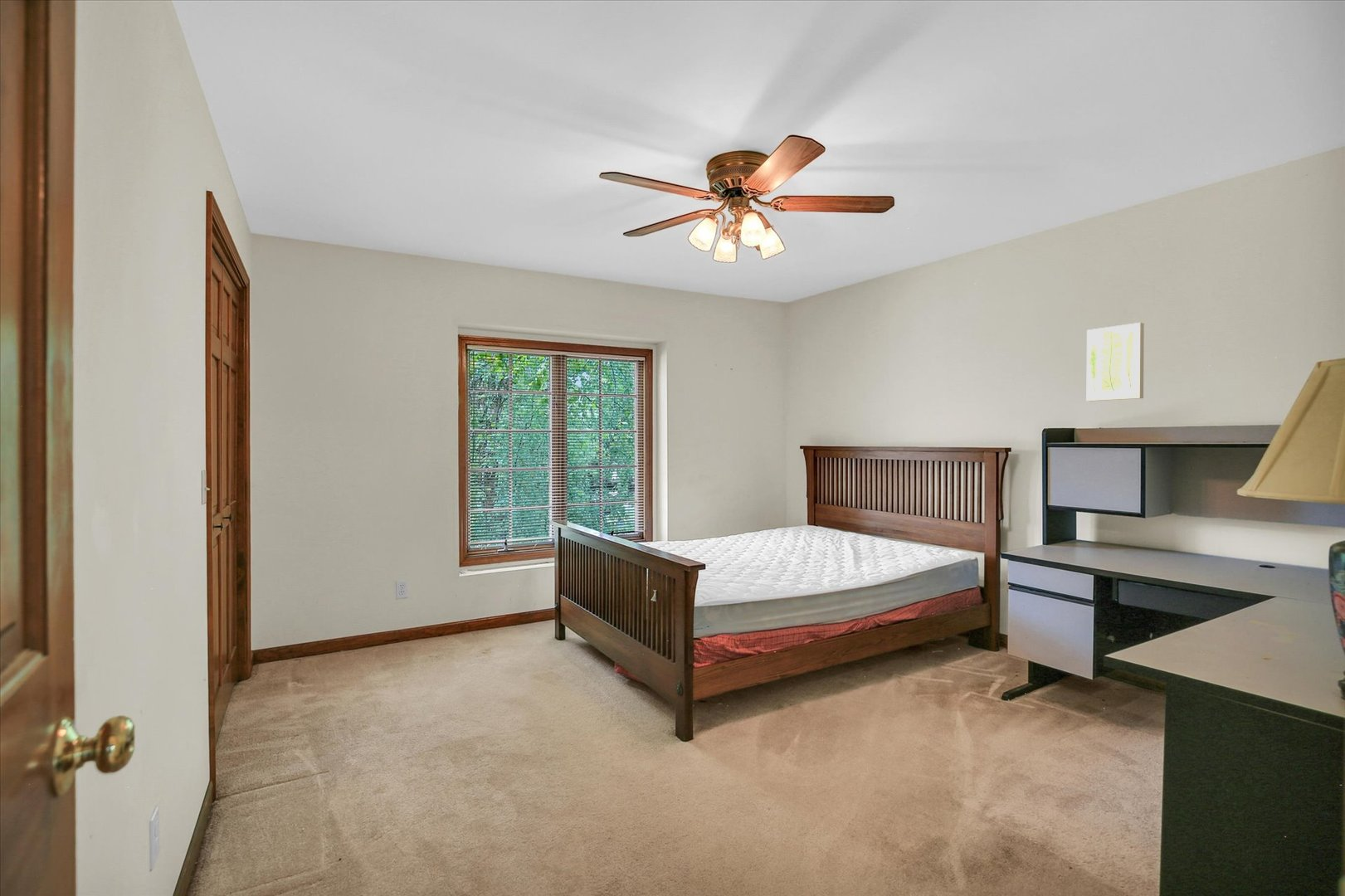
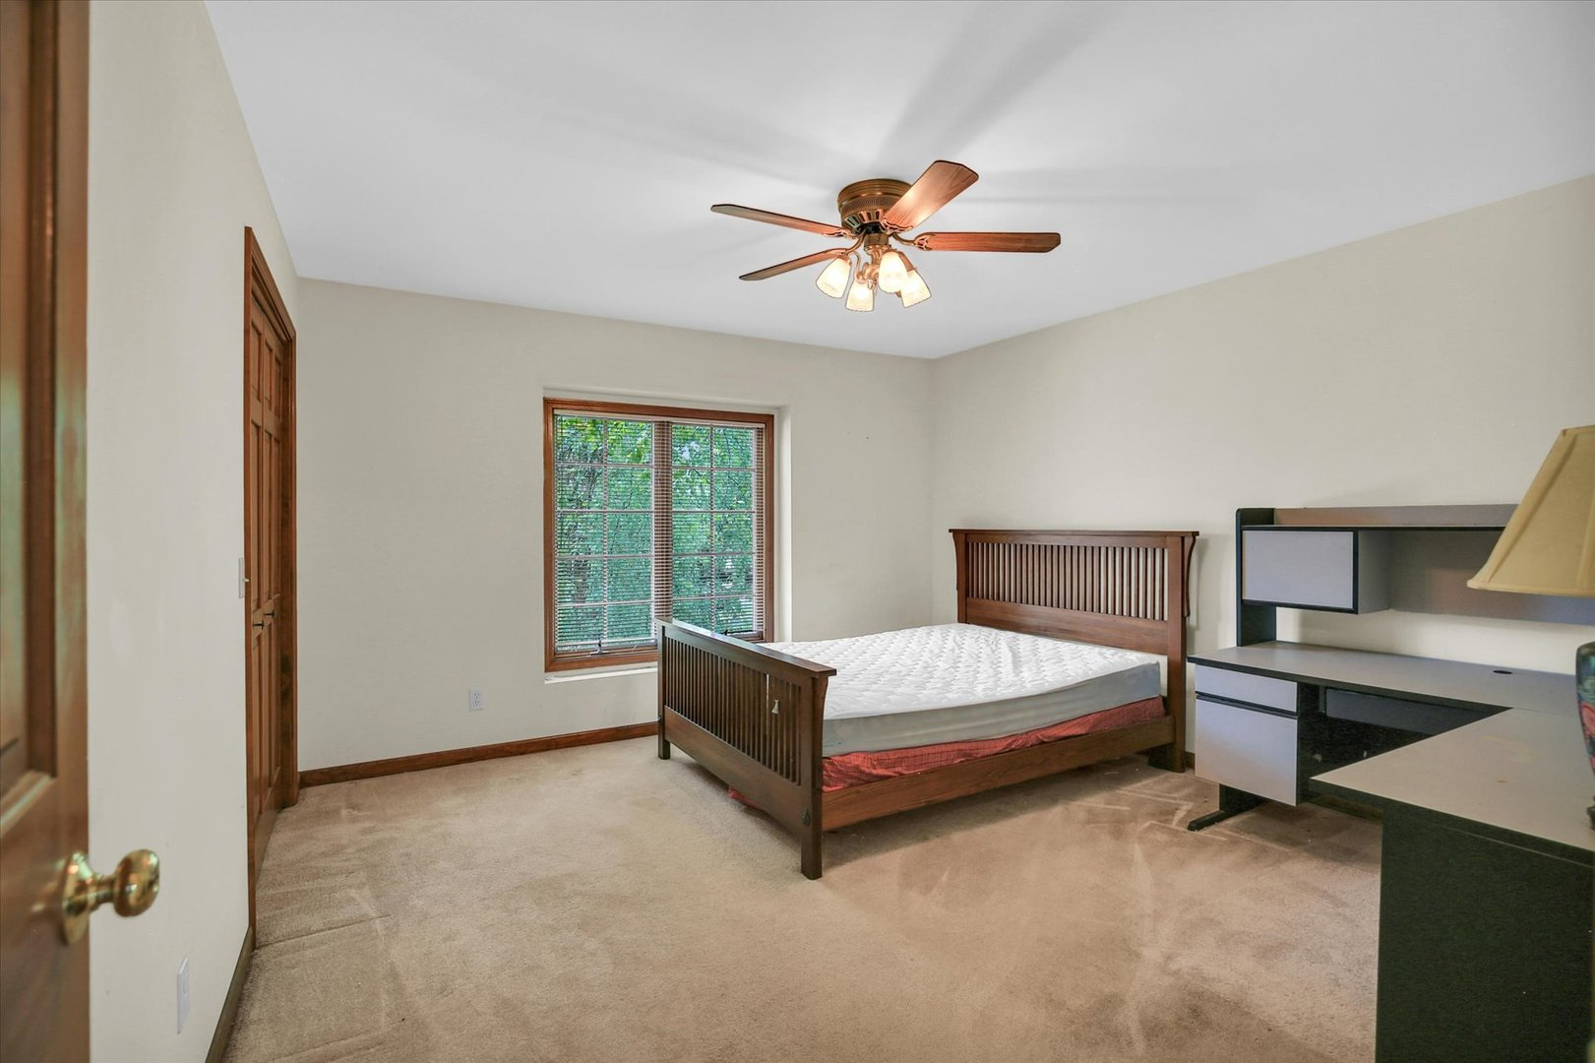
- wall art [1086,322,1145,402]
